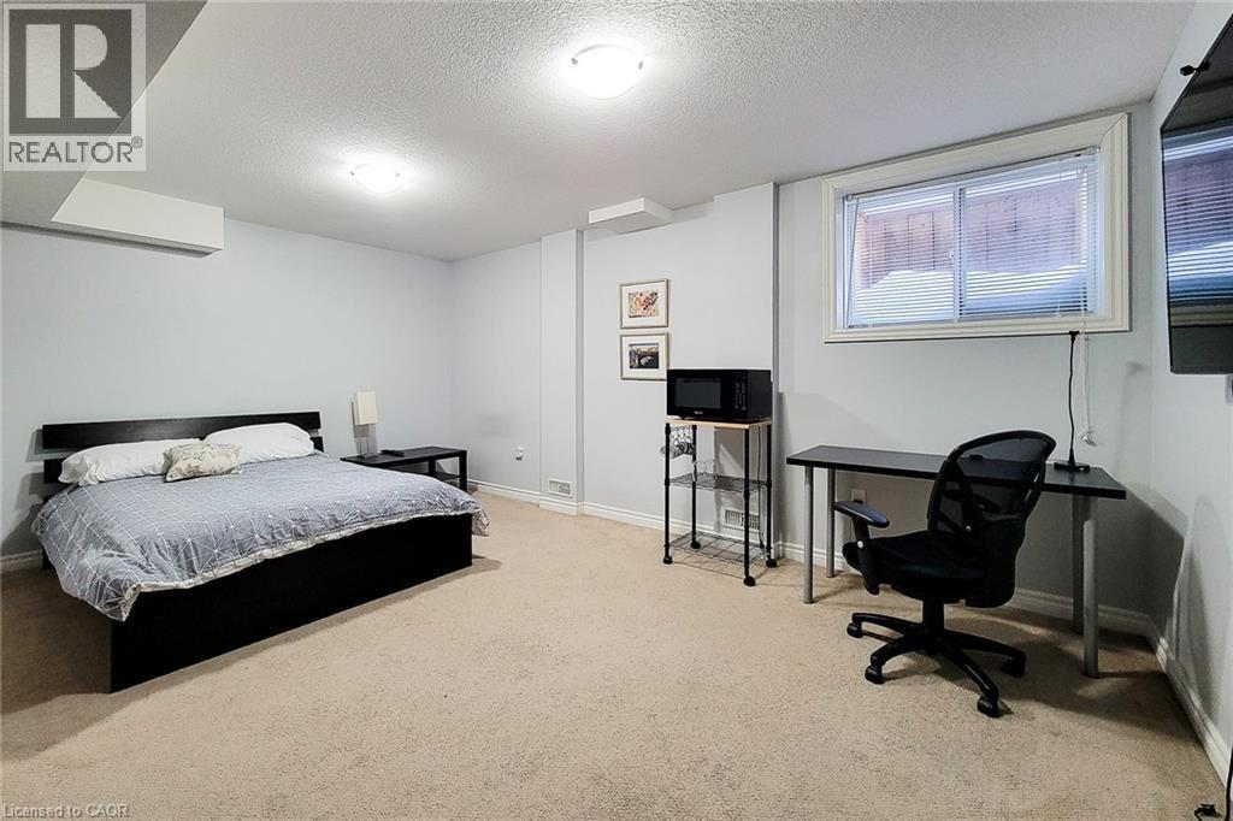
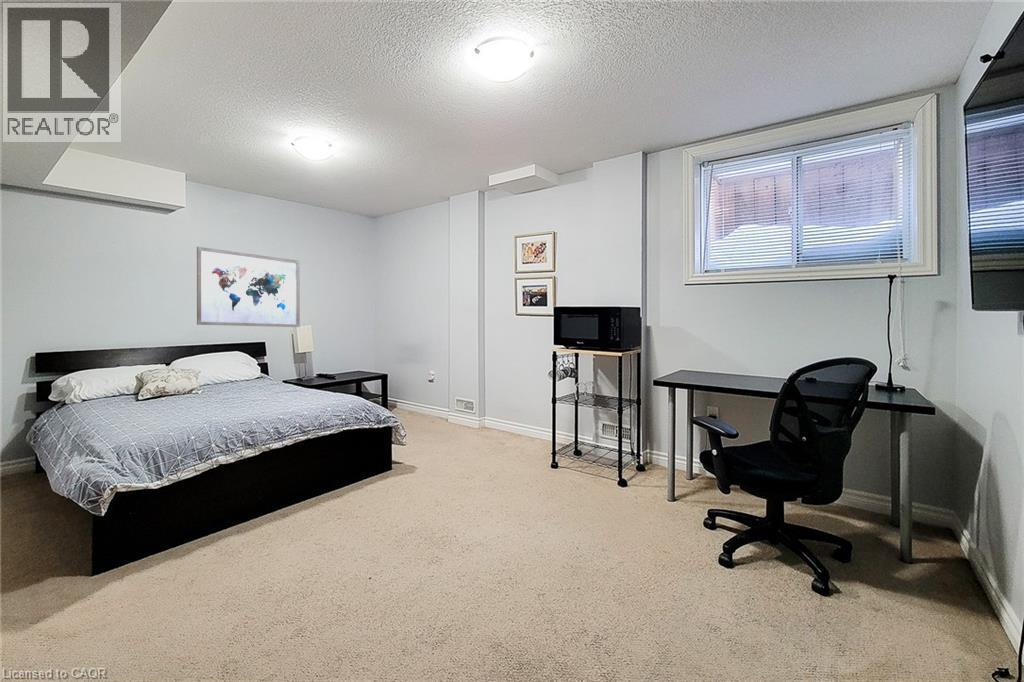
+ wall art [196,246,301,328]
